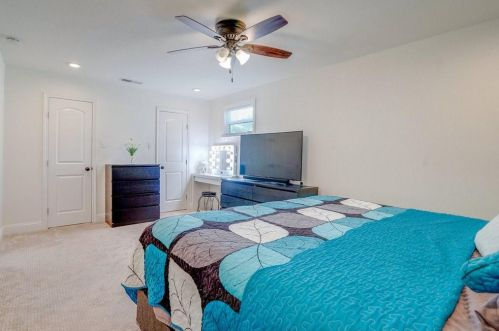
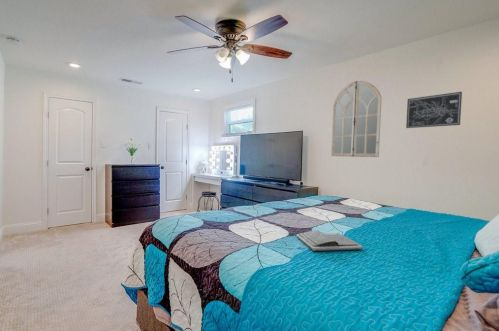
+ wall art [405,91,463,129]
+ home mirror [330,80,382,158]
+ book [296,229,364,252]
